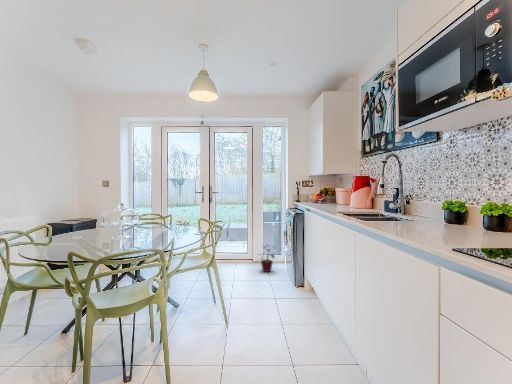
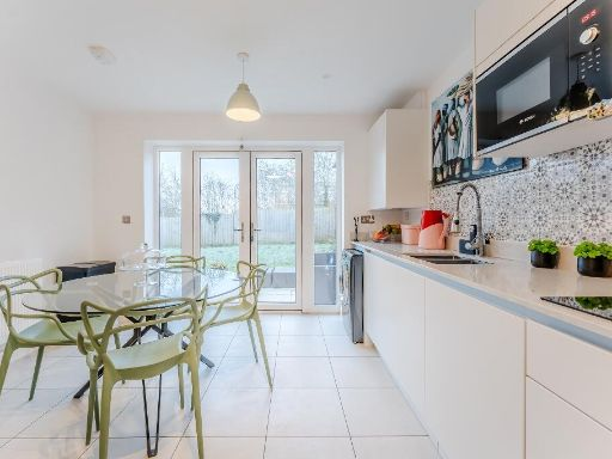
- potted plant [257,243,276,273]
